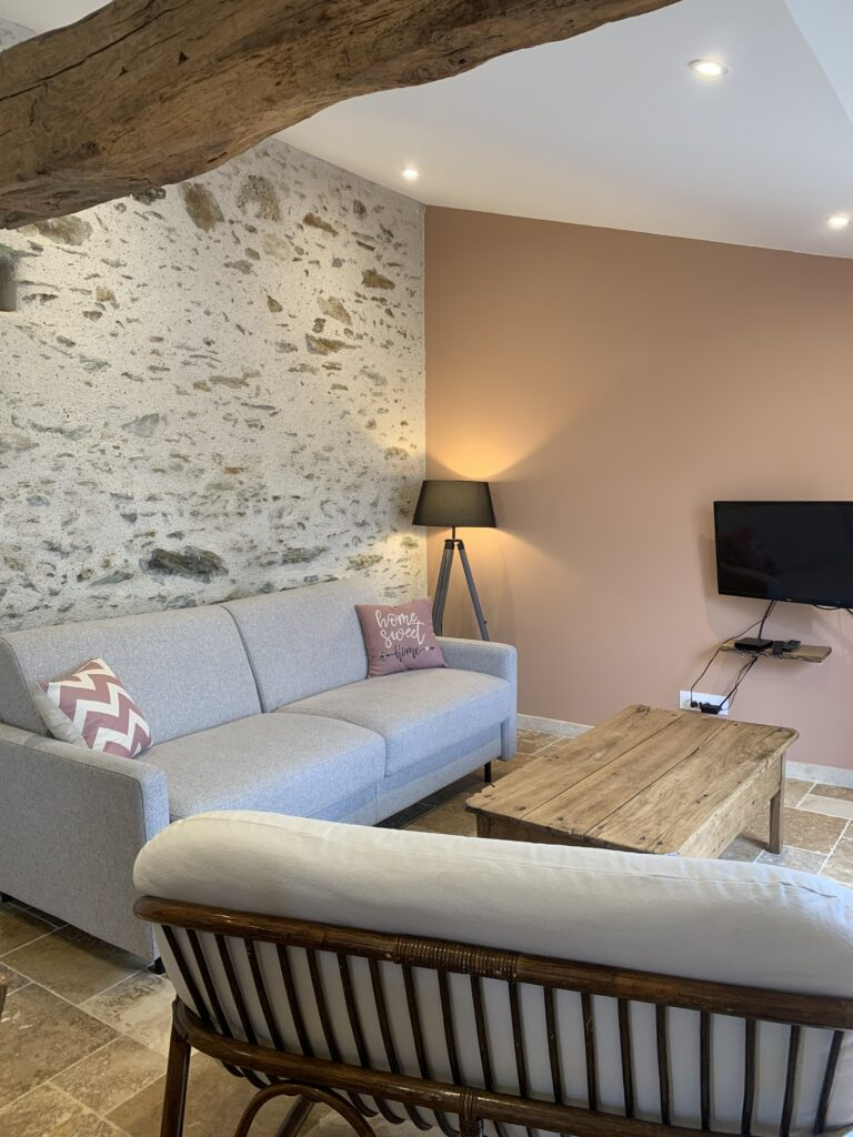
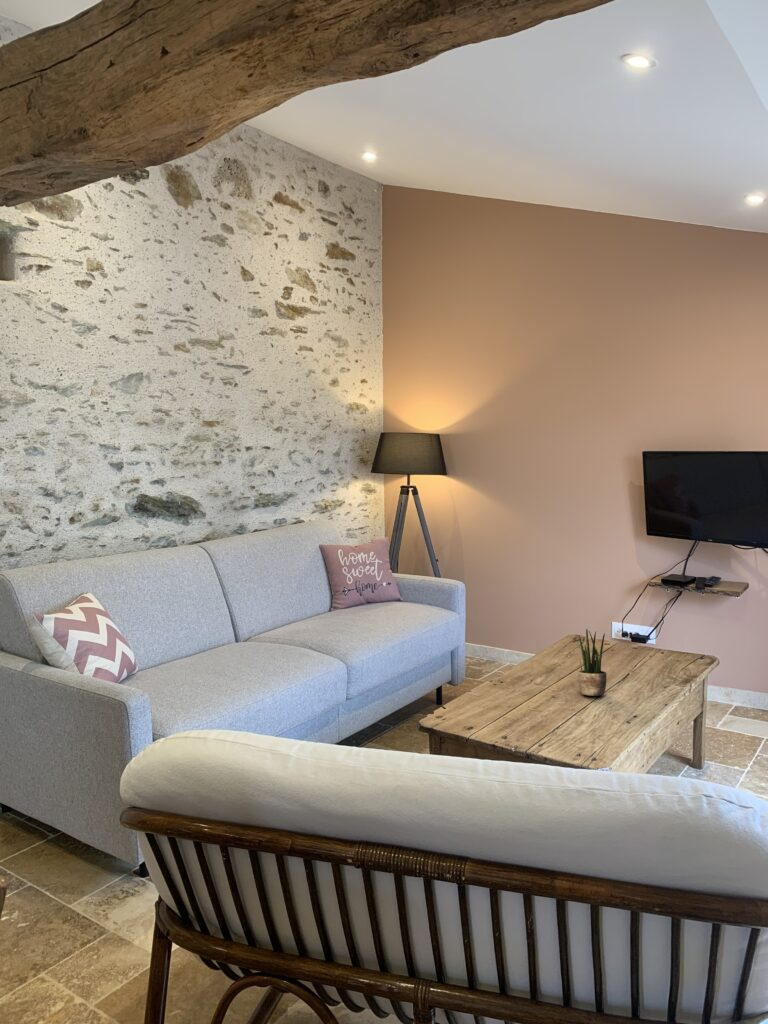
+ potted plant [578,629,608,697]
